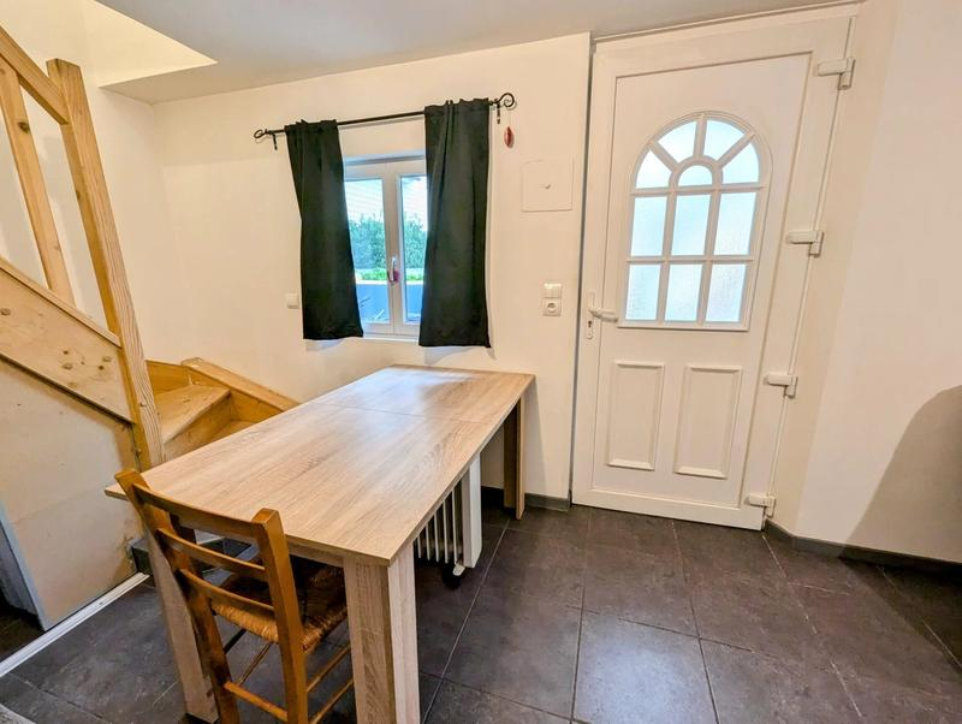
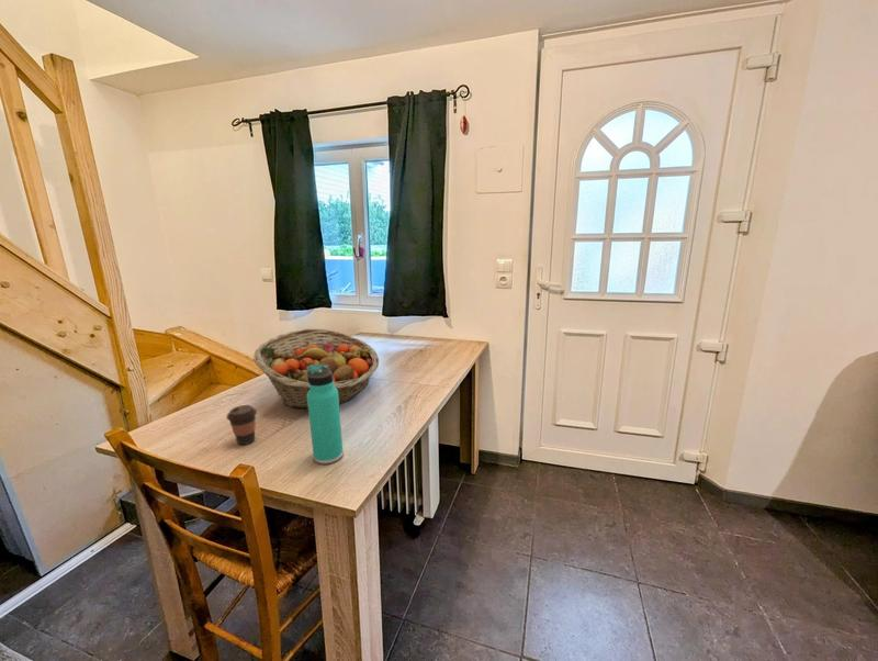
+ coffee cup [225,404,258,446]
+ fruit basket [252,327,380,411]
+ thermos bottle [306,365,345,466]
